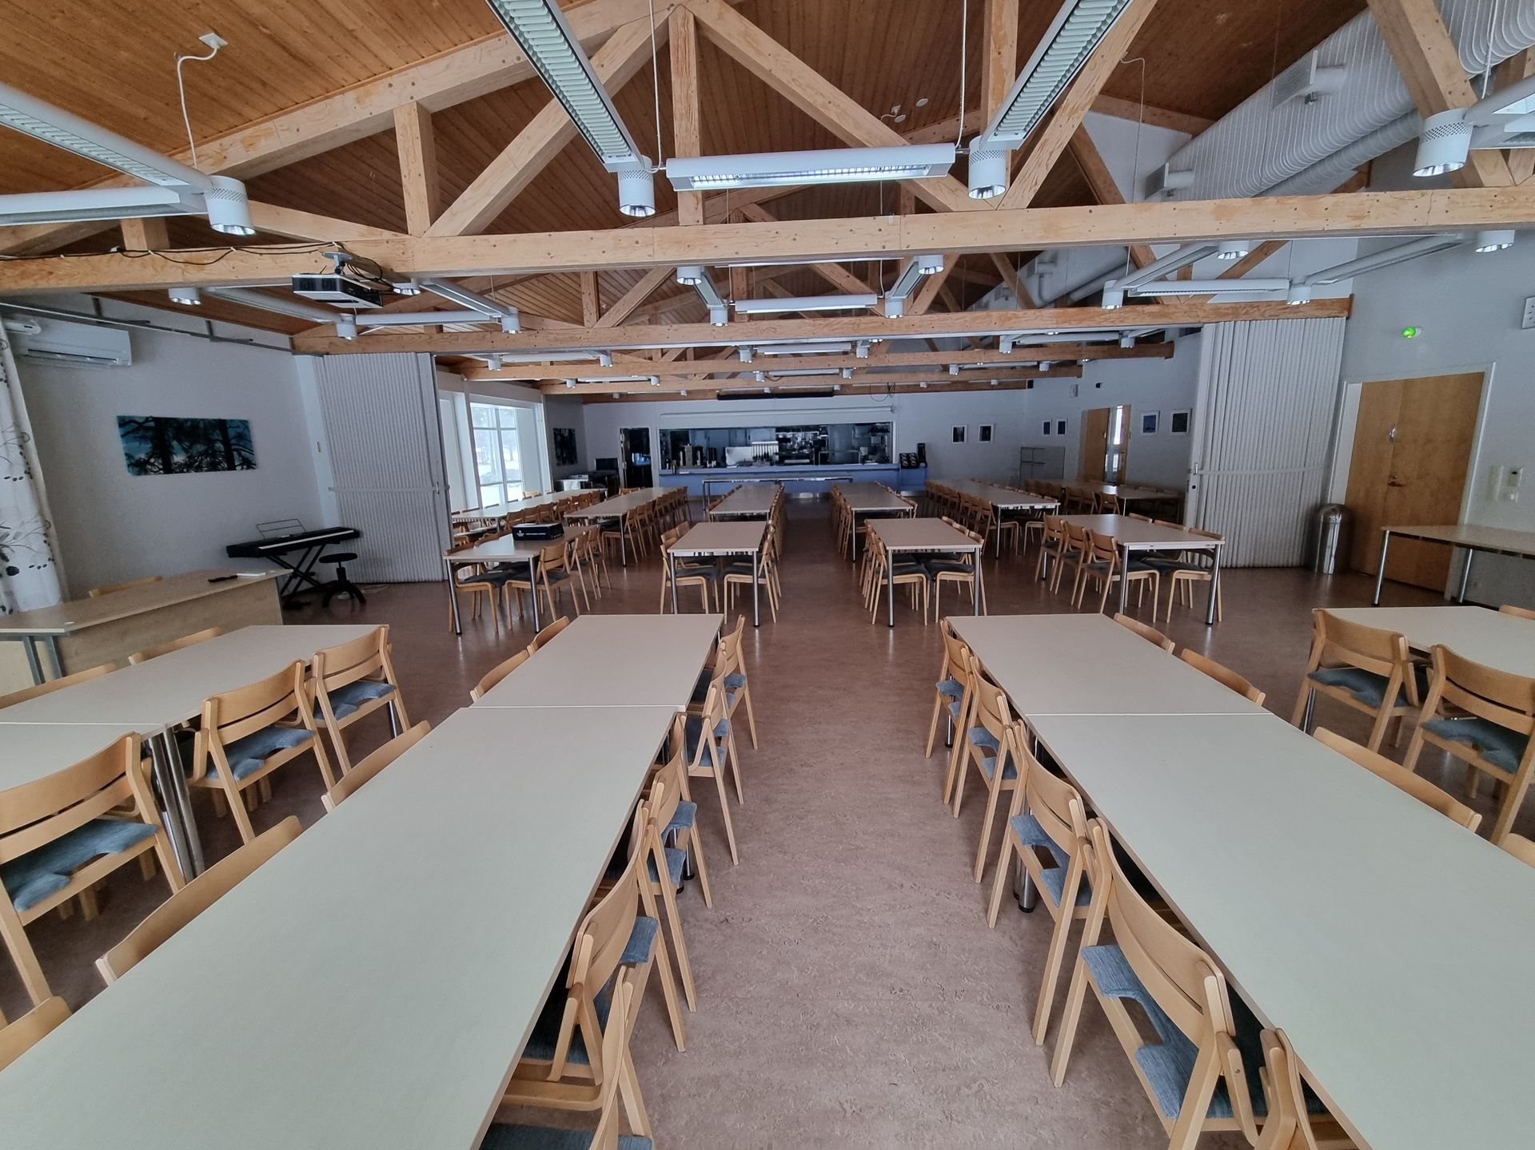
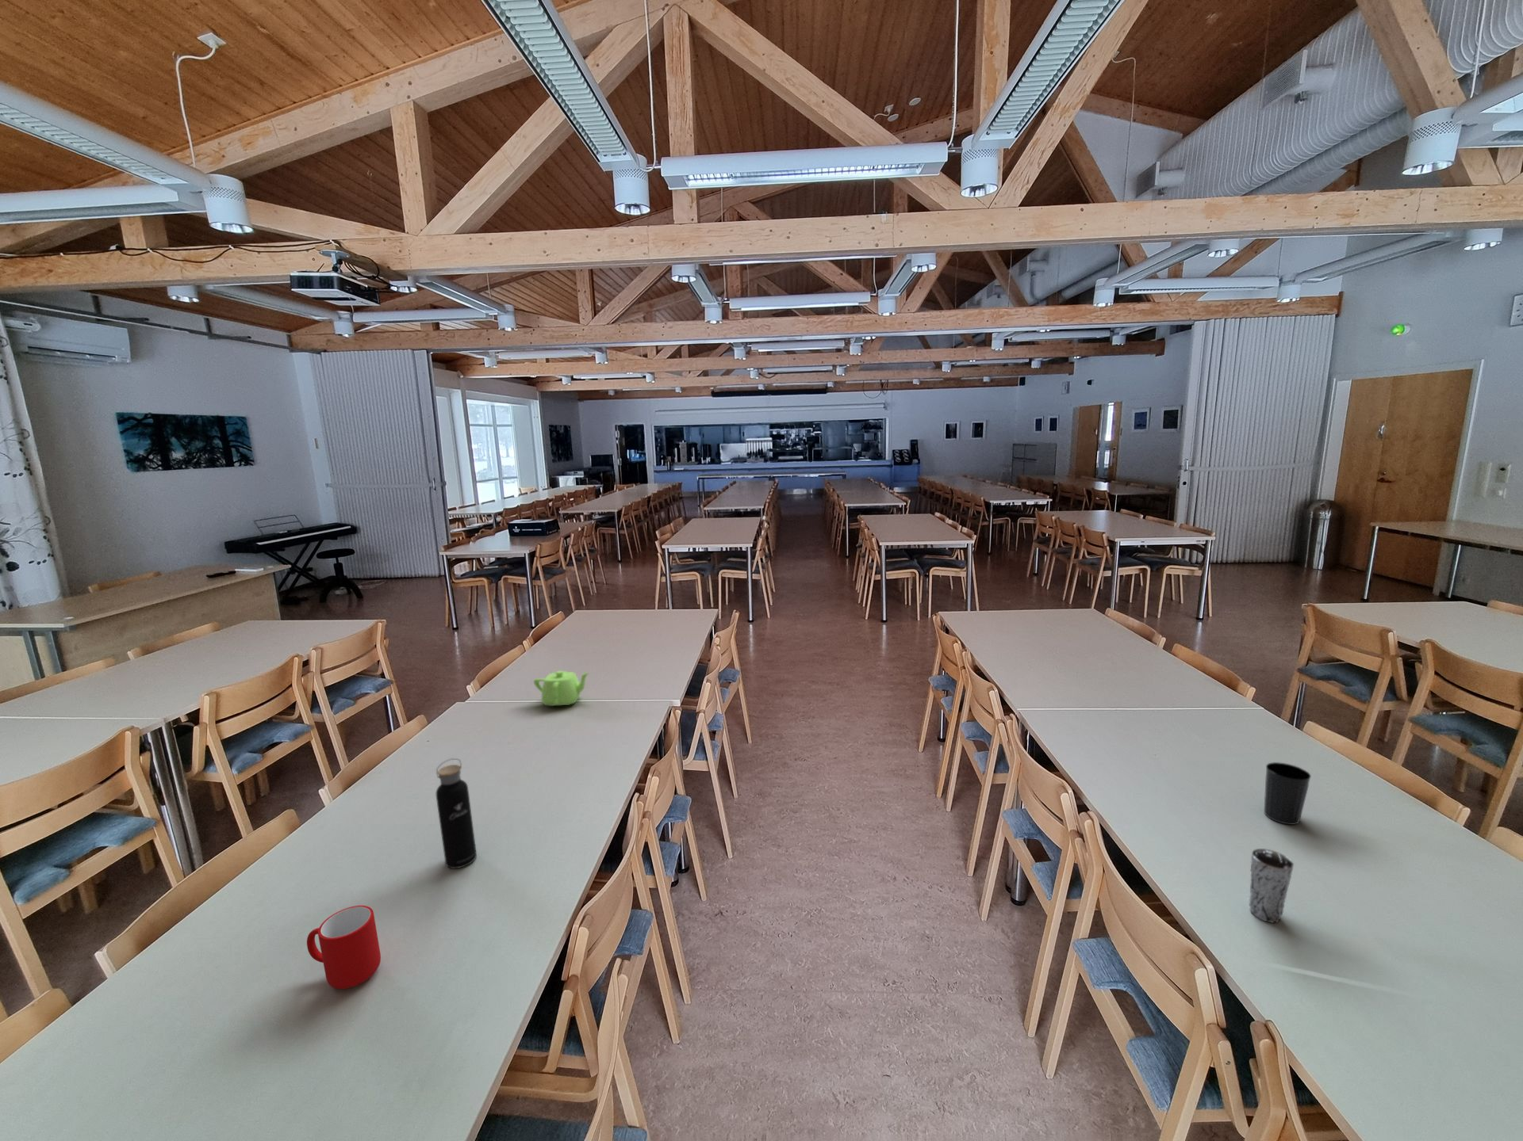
+ teapot [534,670,591,707]
+ water bottle [435,757,477,869]
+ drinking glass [1248,847,1294,924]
+ cup [1264,761,1311,826]
+ cup [306,905,381,990]
